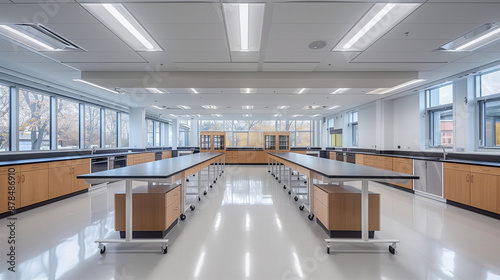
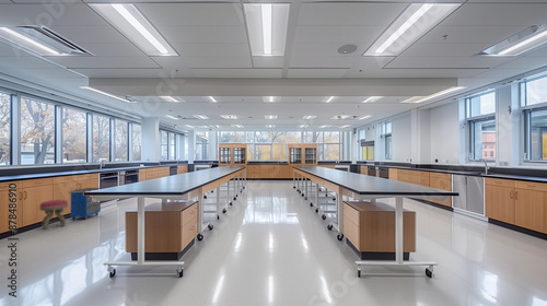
+ cabinet [69,187,102,221]
+ stool [38,199,69,231]
